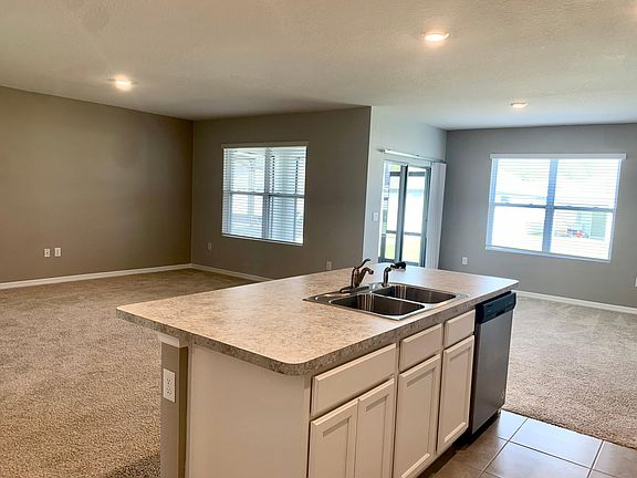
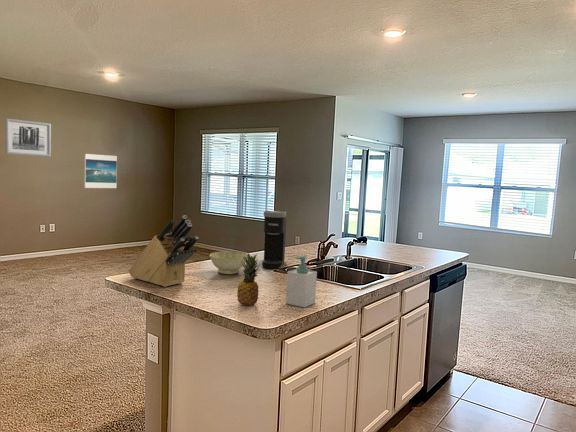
+ knife block [128,214,199,288]
+ fruit [236,253,260,306]
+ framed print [83,153,118,189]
+ bowl [209,251,248,275]
+ coffee maker [261,210,288,270]
+ wall art [4,117,52,158]
+ soap bottle [285,254,318,309]
